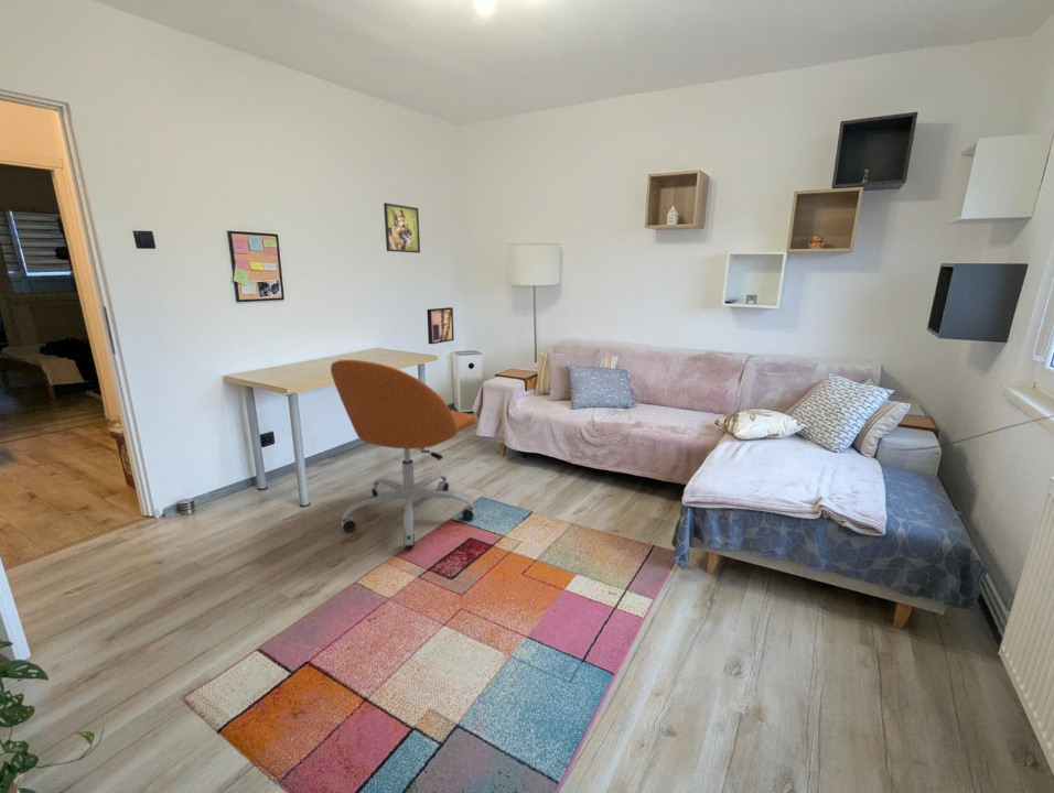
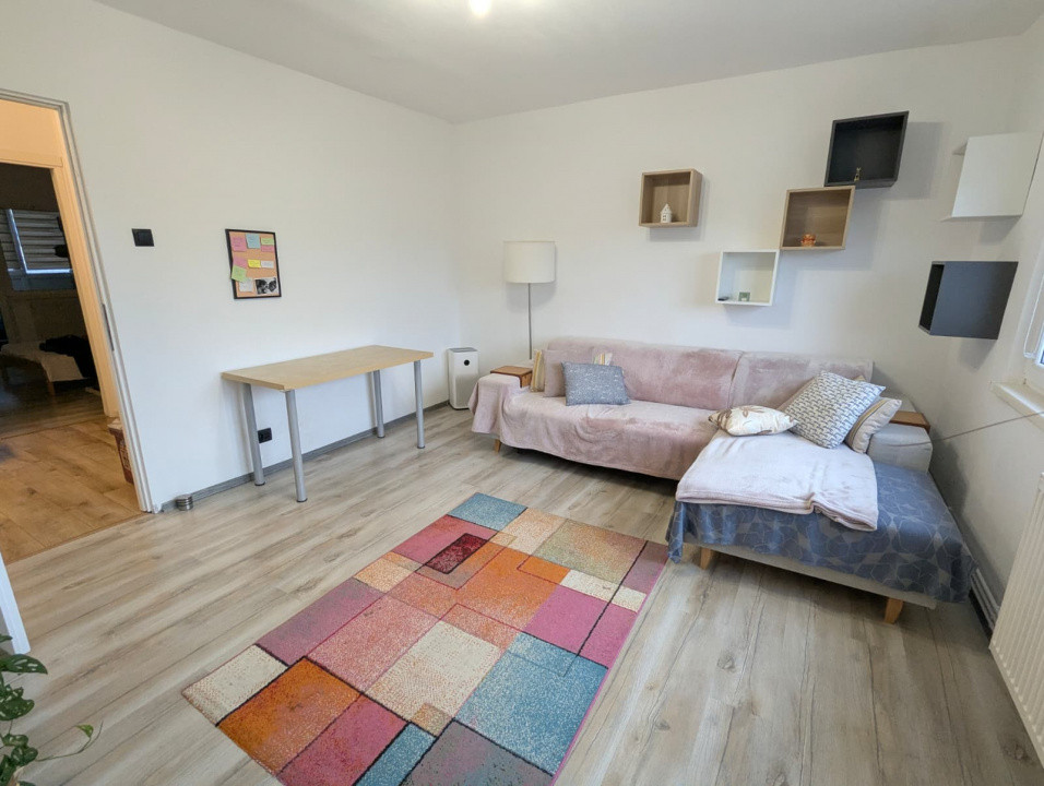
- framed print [383,202,421,254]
- wall art [426,306,455,345]
- office chair [330,359,476,548]
